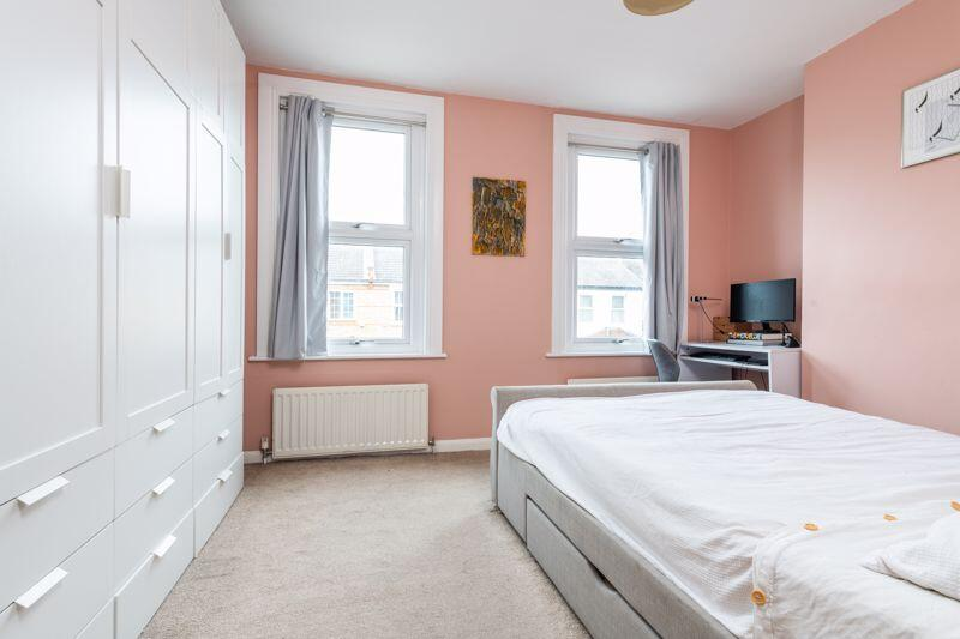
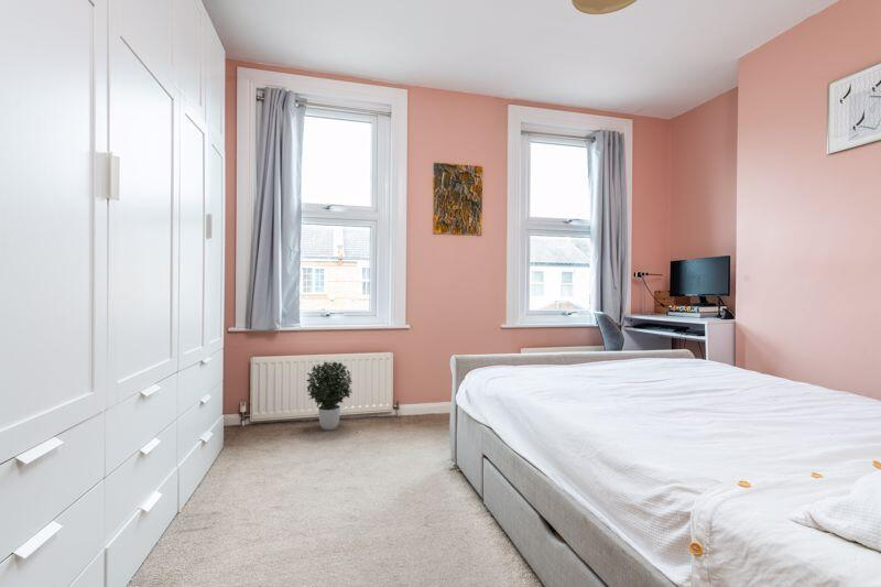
+ potted plant [305,361,354,431]
